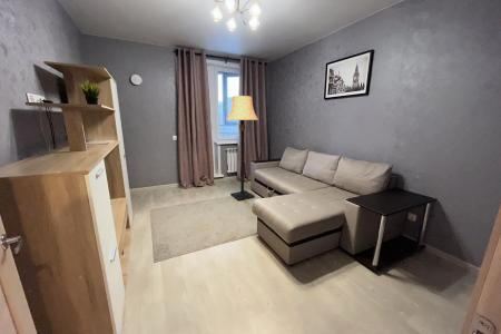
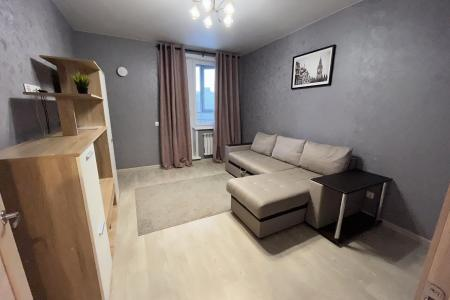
- lamp [225,95,259,202]
